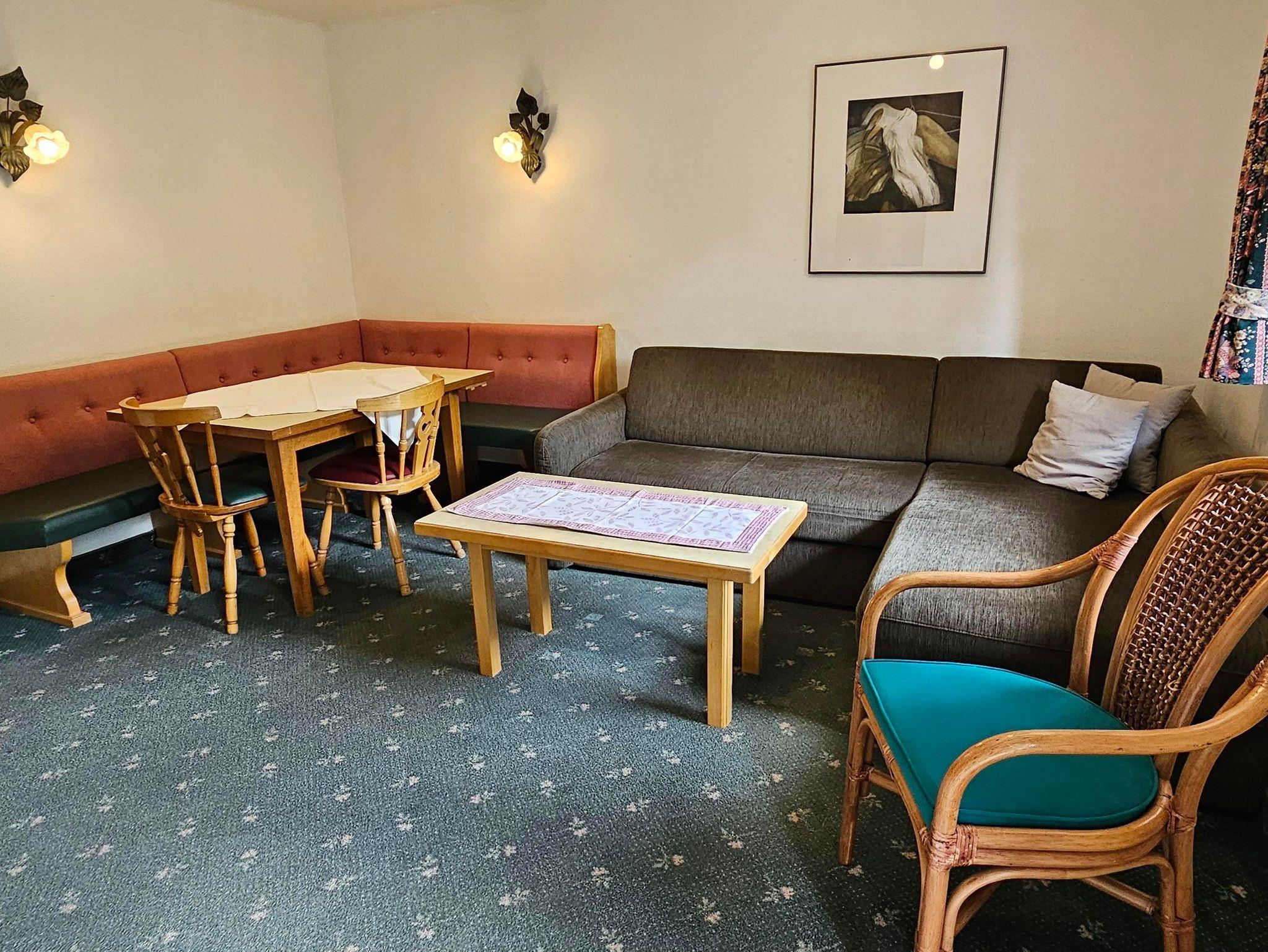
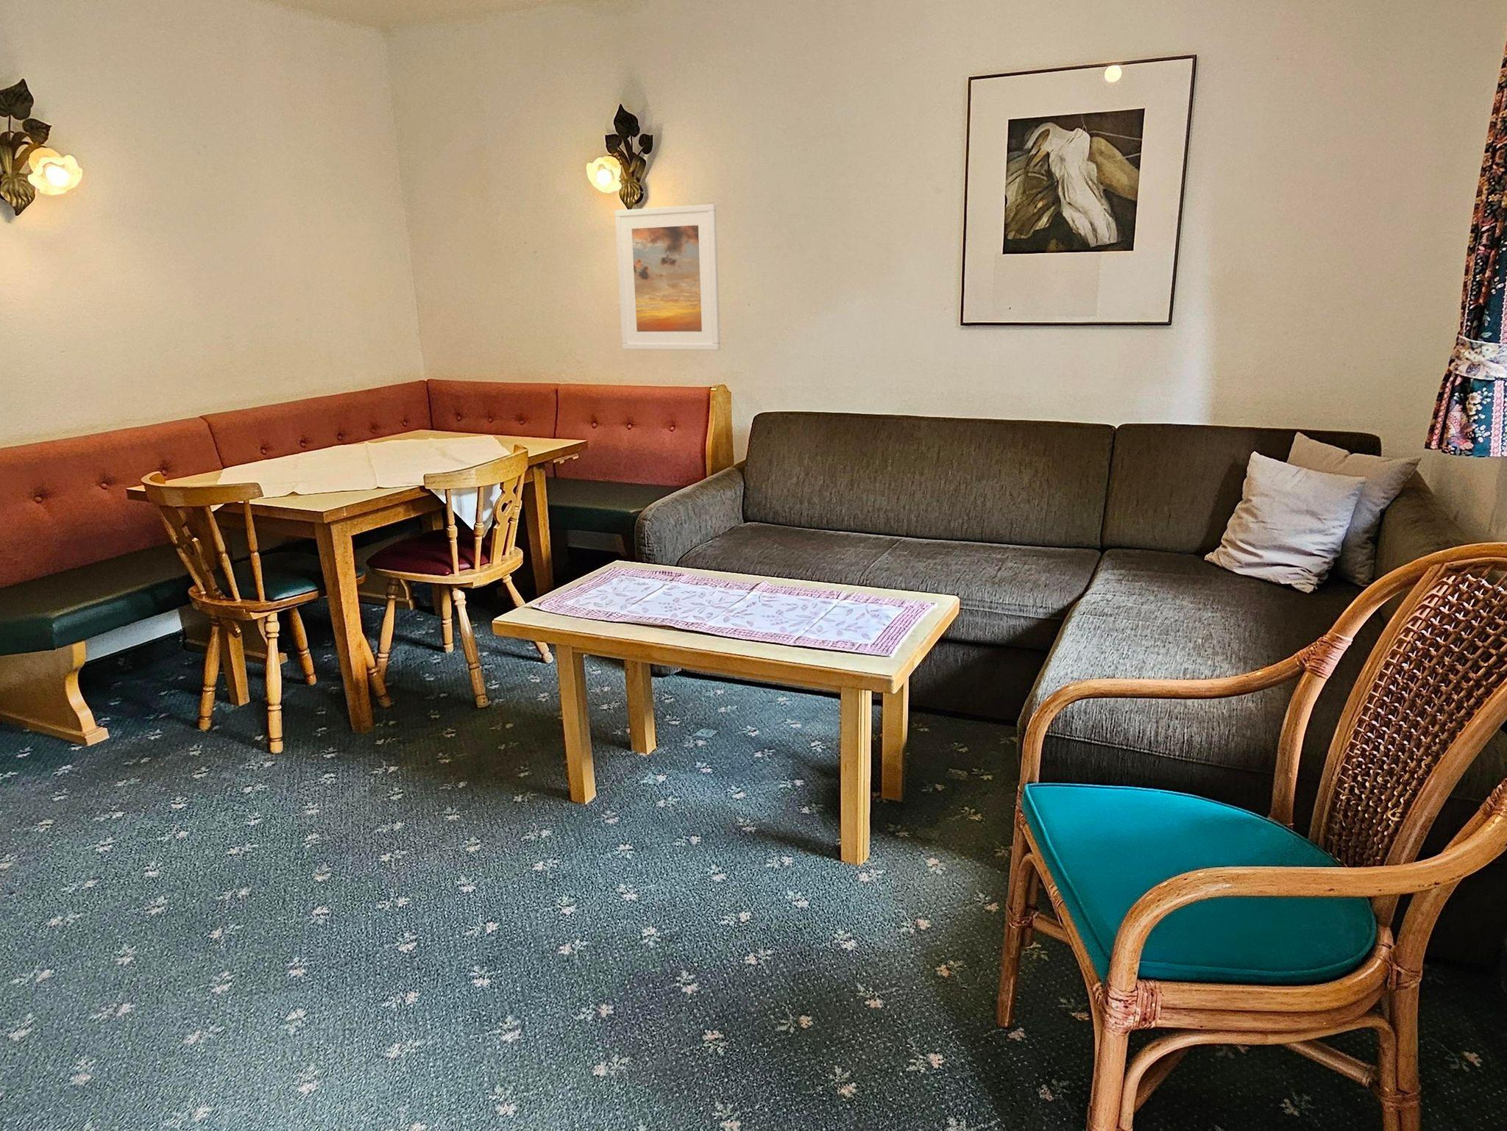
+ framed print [614,203,721,350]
